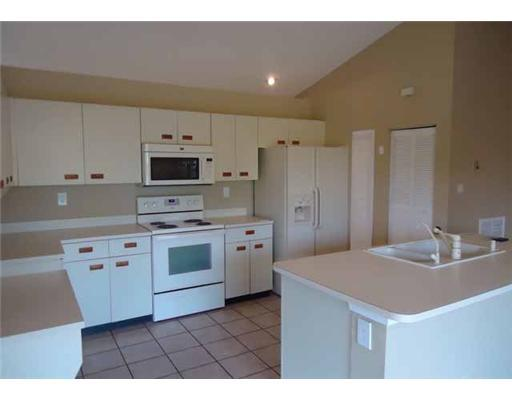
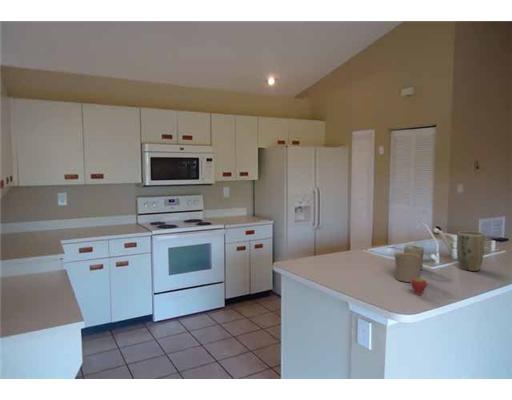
+ cup [394,252,422,283]
+ jar [403,244,425,271]
+ fruit [410,277,428,296]
+ plant pot [455,230,485,272]
